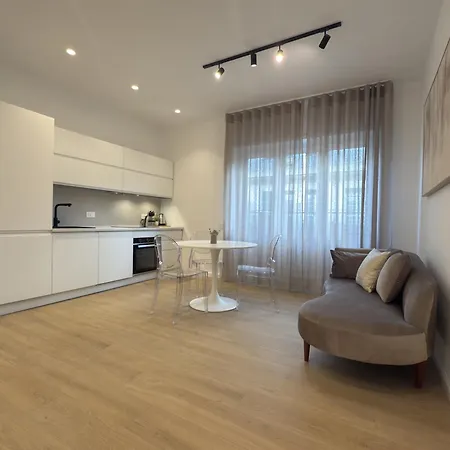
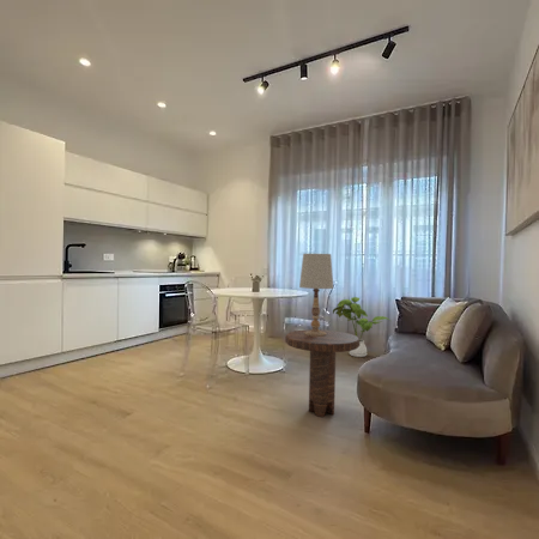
+ side table [284,328,361,418]
+ house plant [332,296,390,358]
+ table lamp [298,253,334,337]
